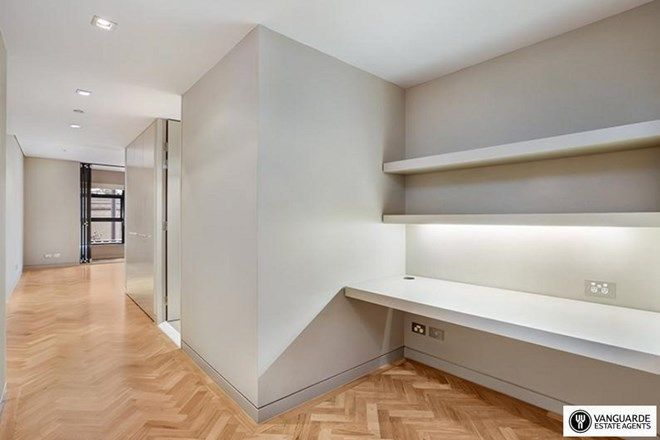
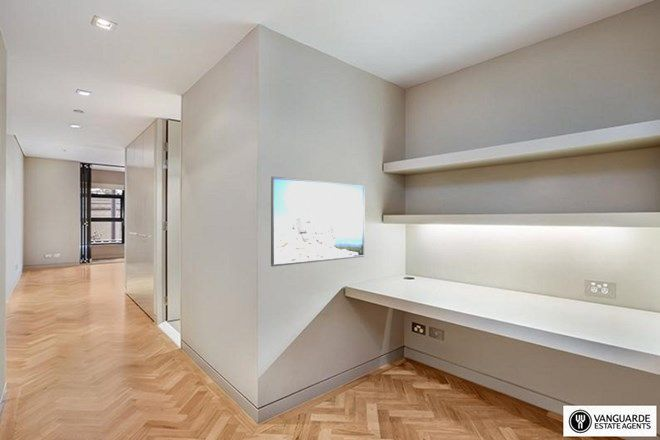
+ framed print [270,175,366,268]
